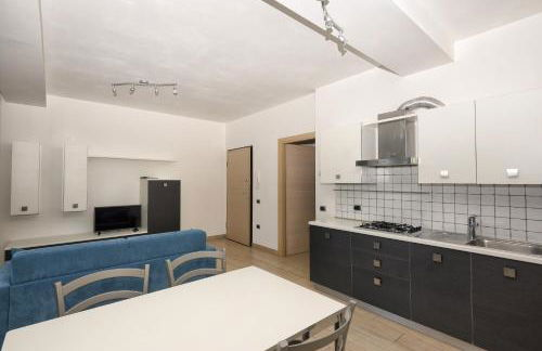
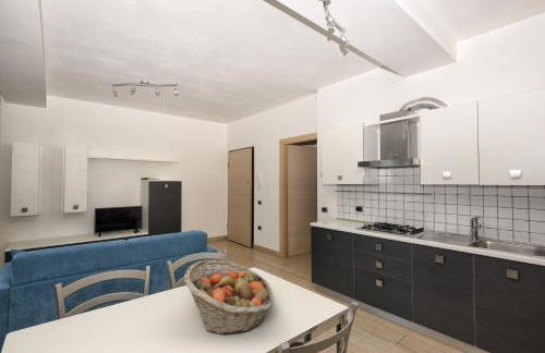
+ fruit basket [183,259,275,336]
